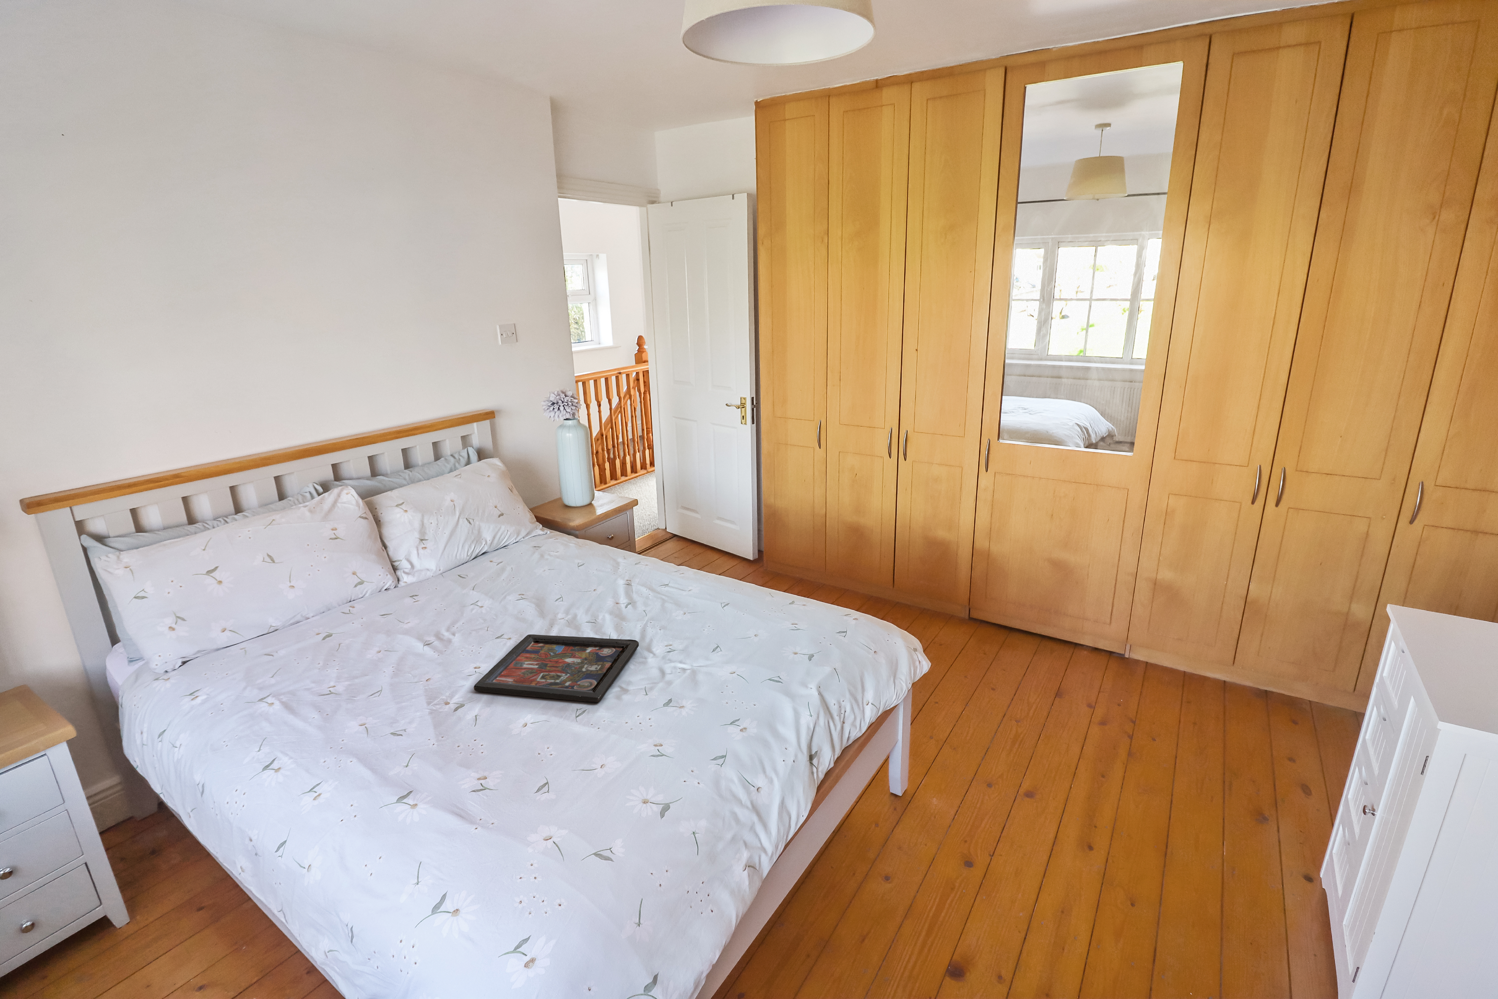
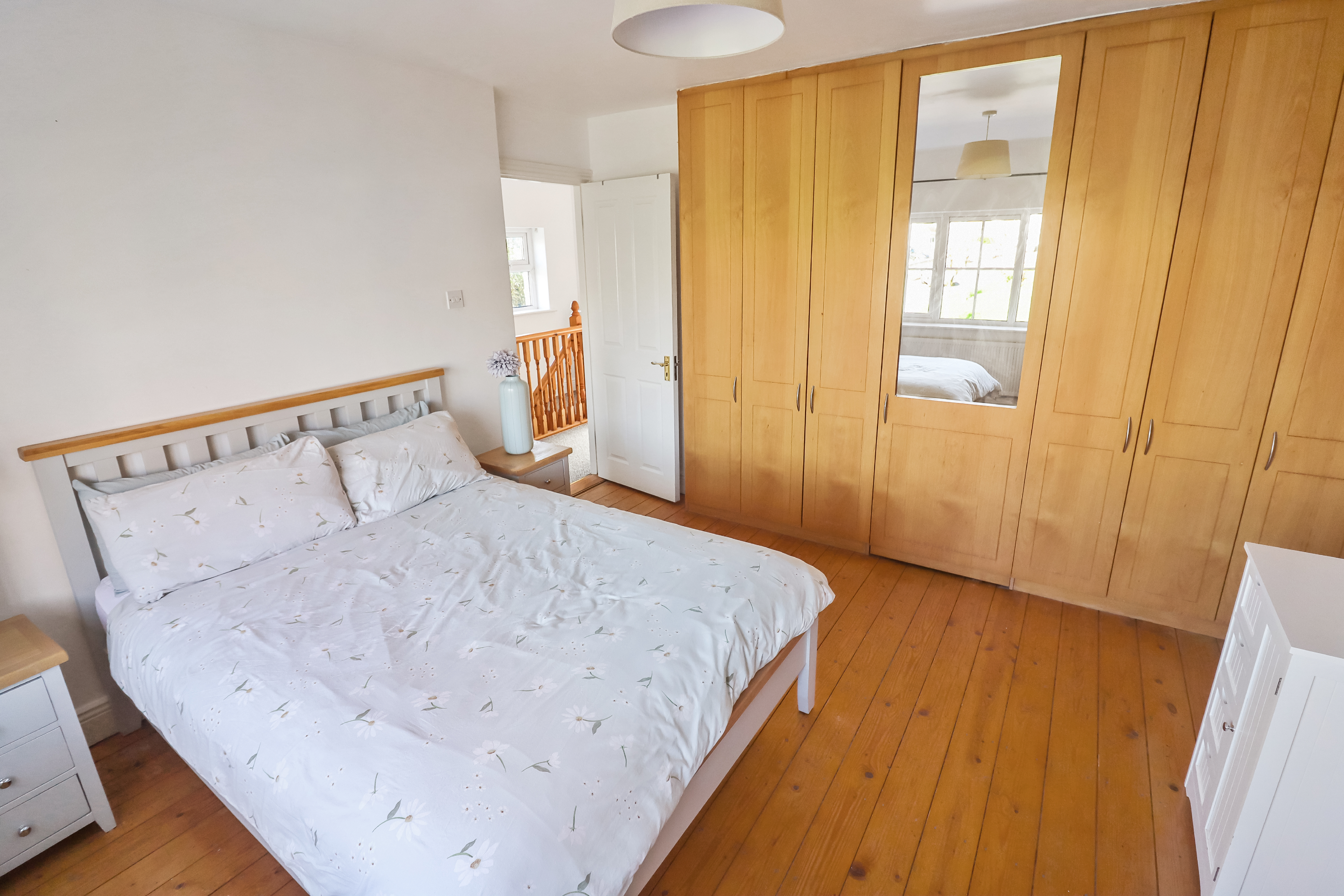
- decorative tray [474,634,640,702]
